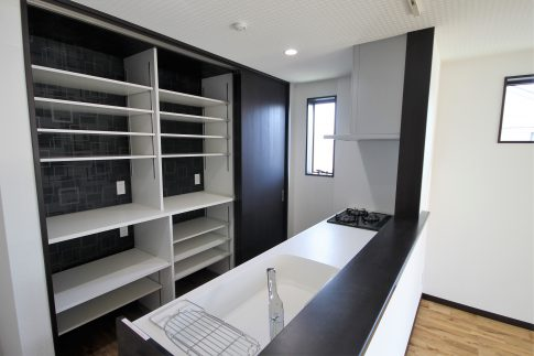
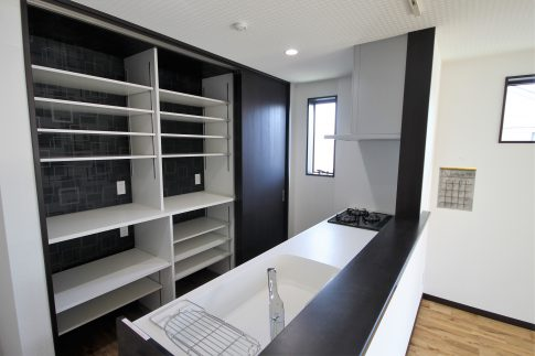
+ calendar [436,158,478,213]
